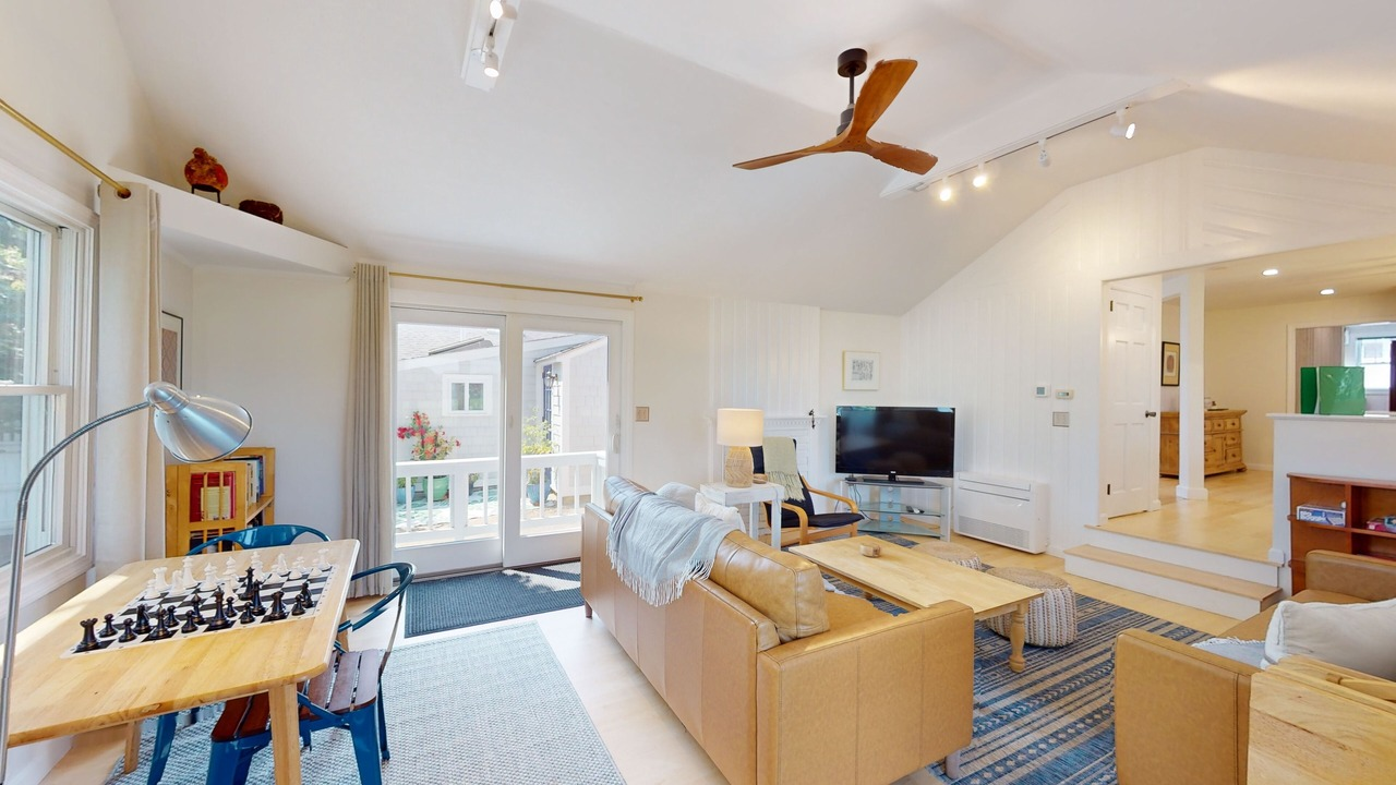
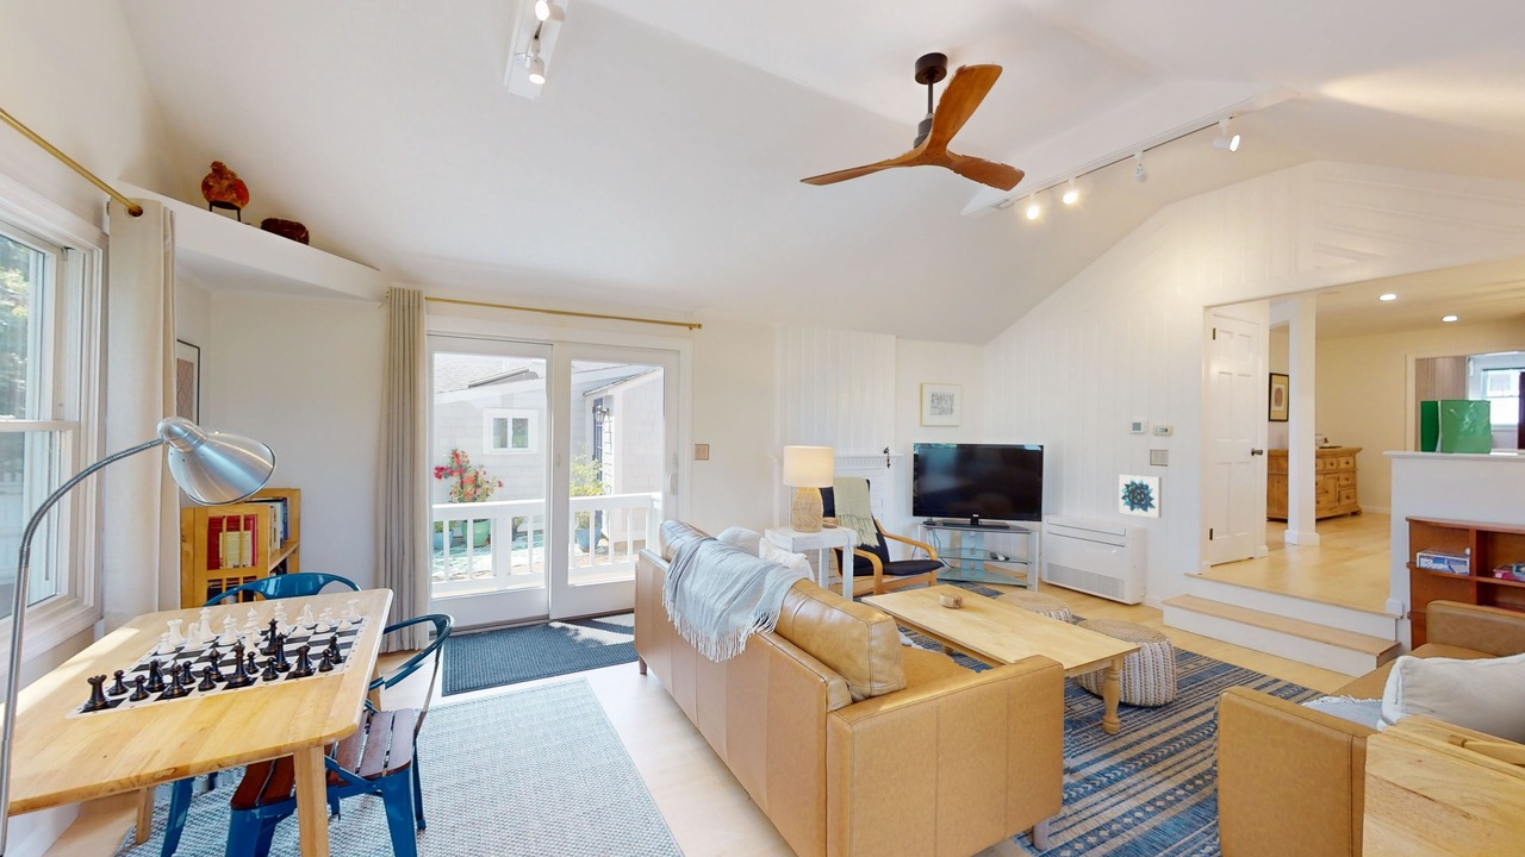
+ wall art [1118,474,1163,519]
